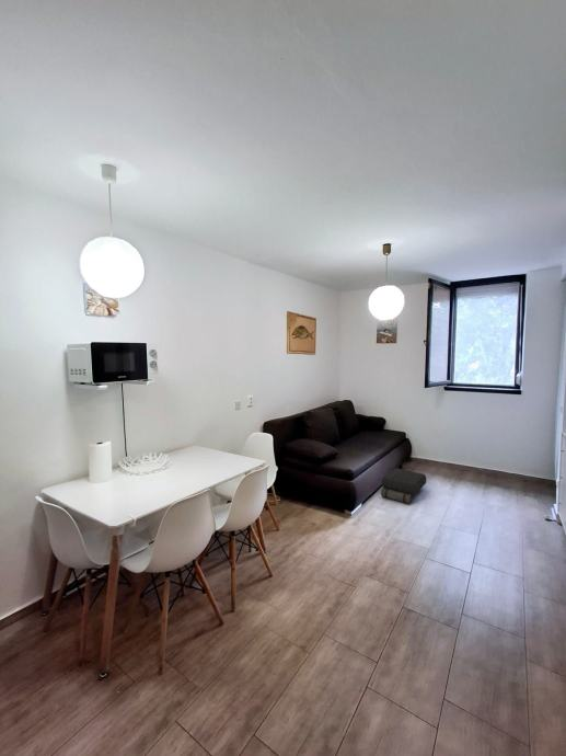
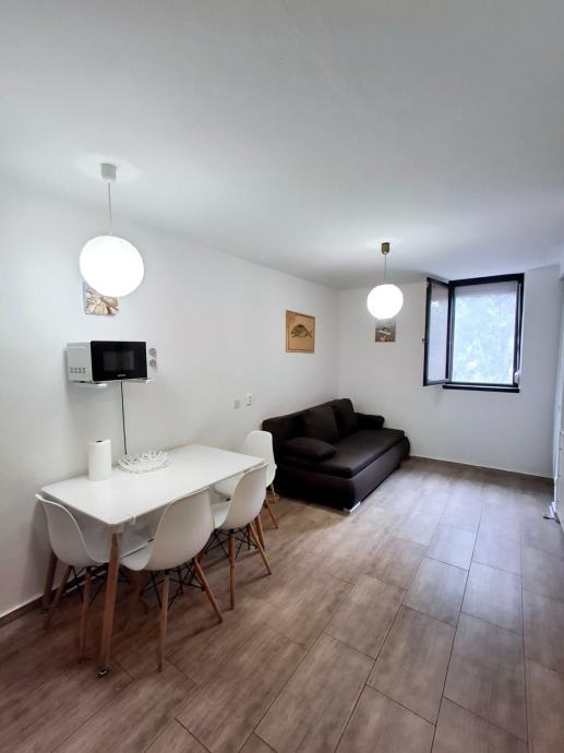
- shoulder bag [380,467,427,505]
